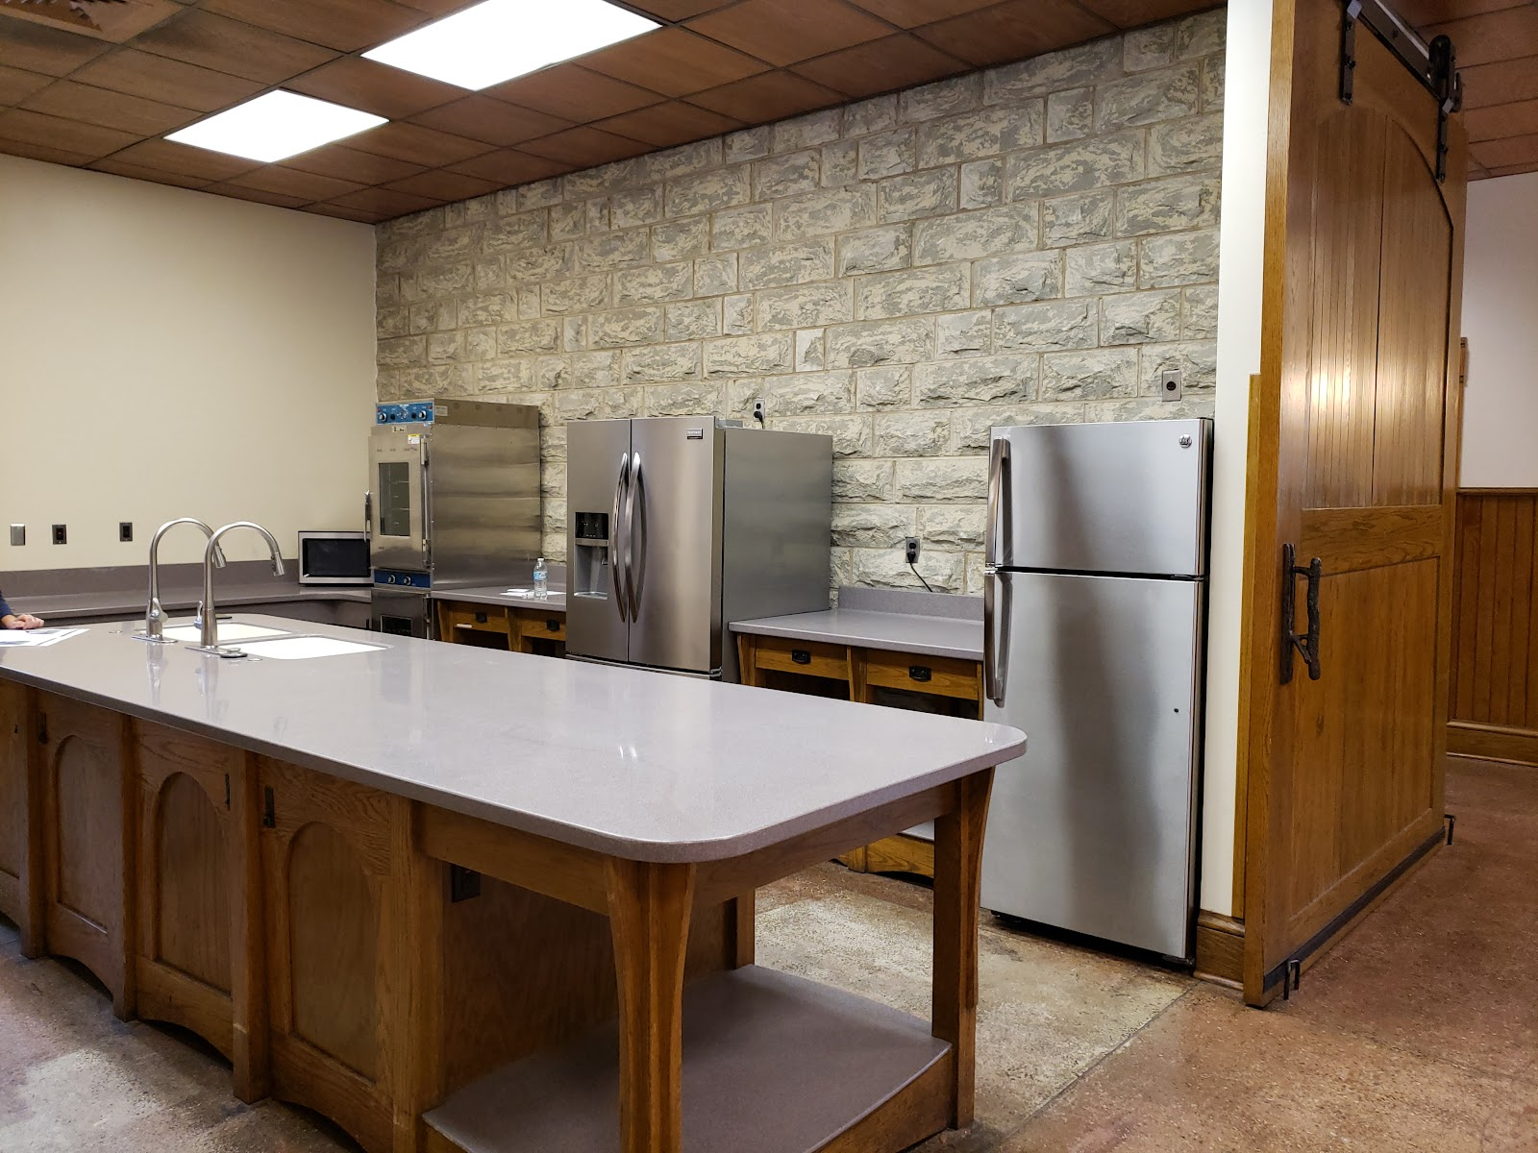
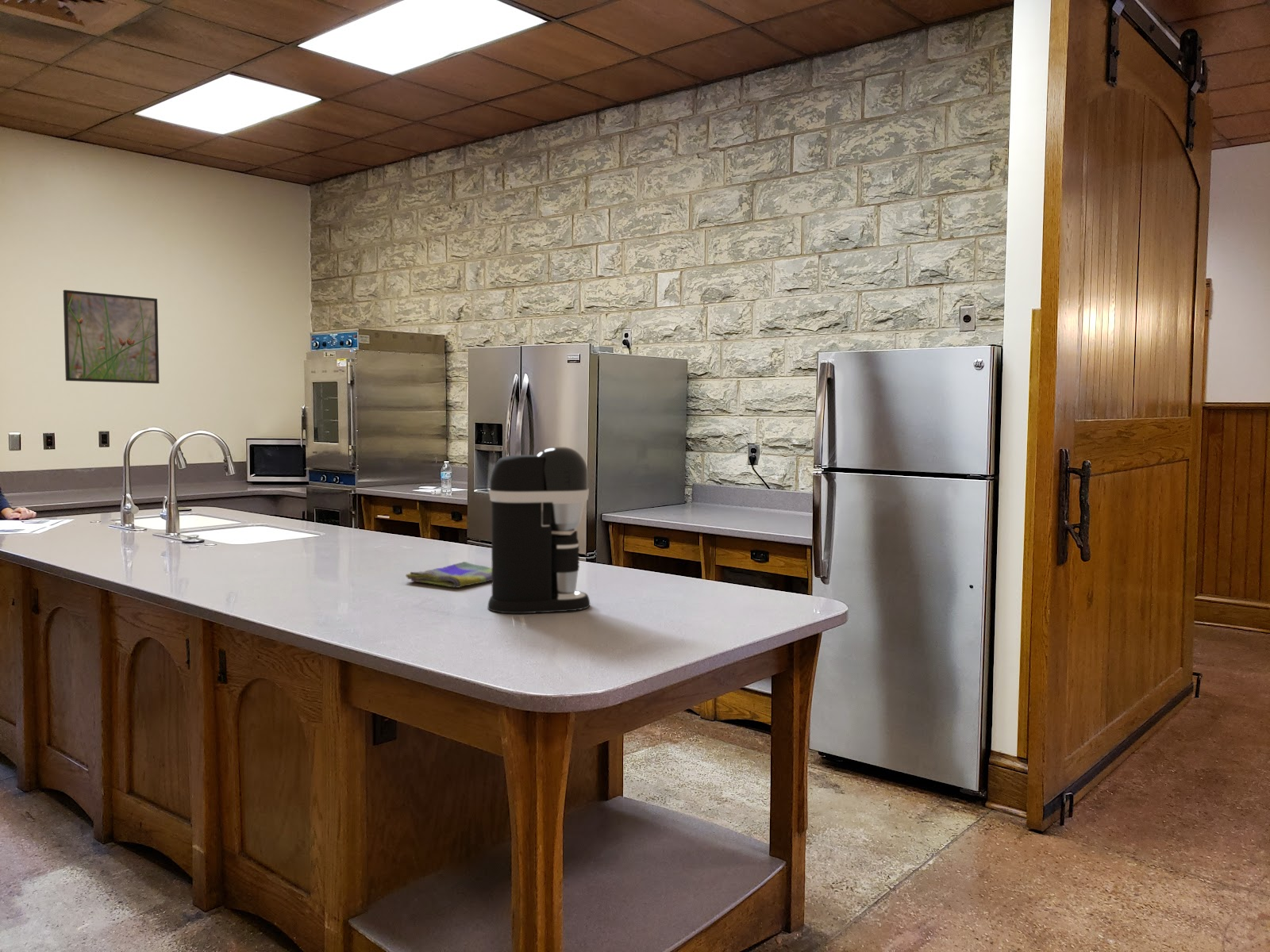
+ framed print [63,289,160,385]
+ dish towel [405,561,492,589]
+ coffee maker [487,446,591,614]
